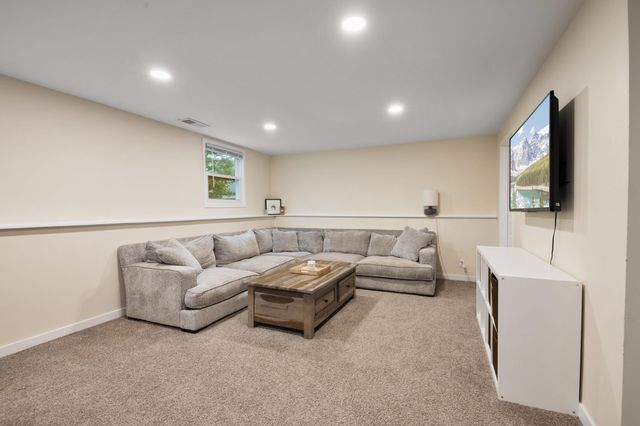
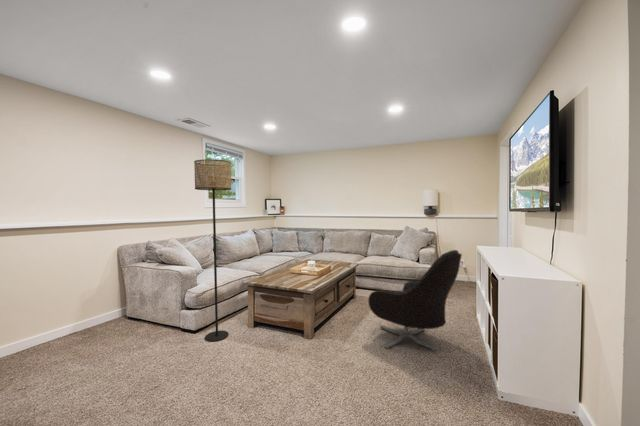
+ floor lamp [193,158,232,343]
+ armchair [367,249,463,352]
